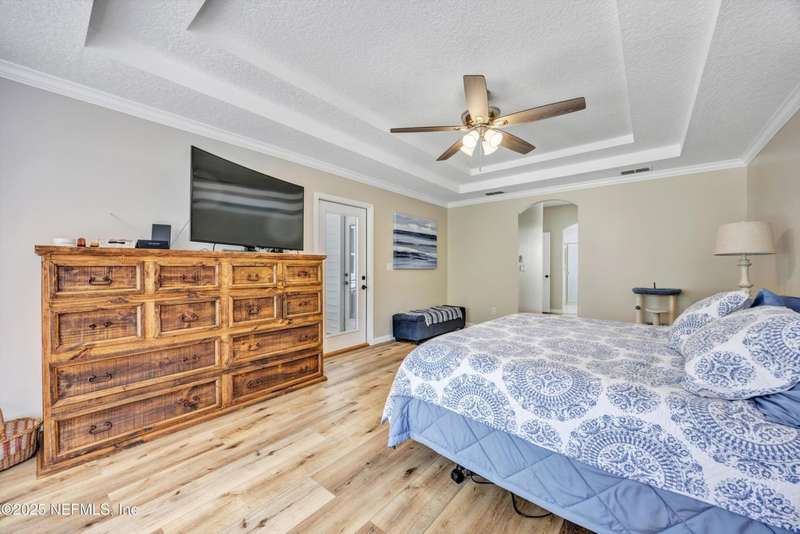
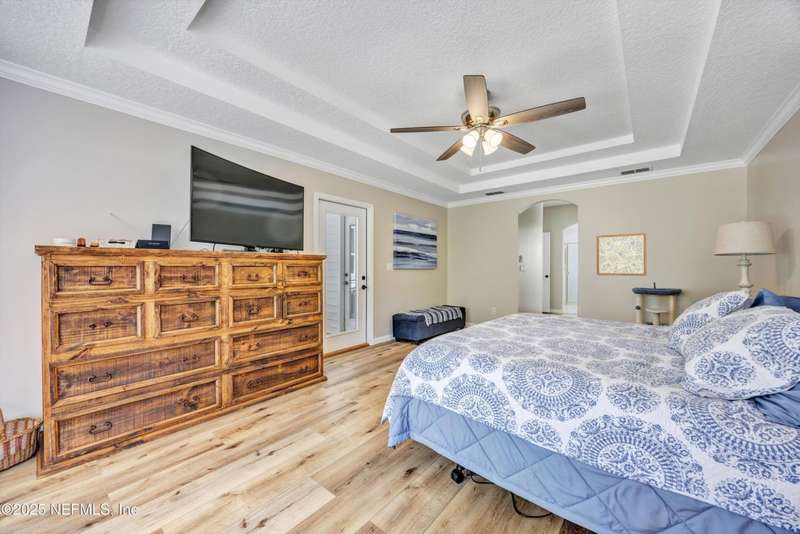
+ wall art [596,232,648,277]
